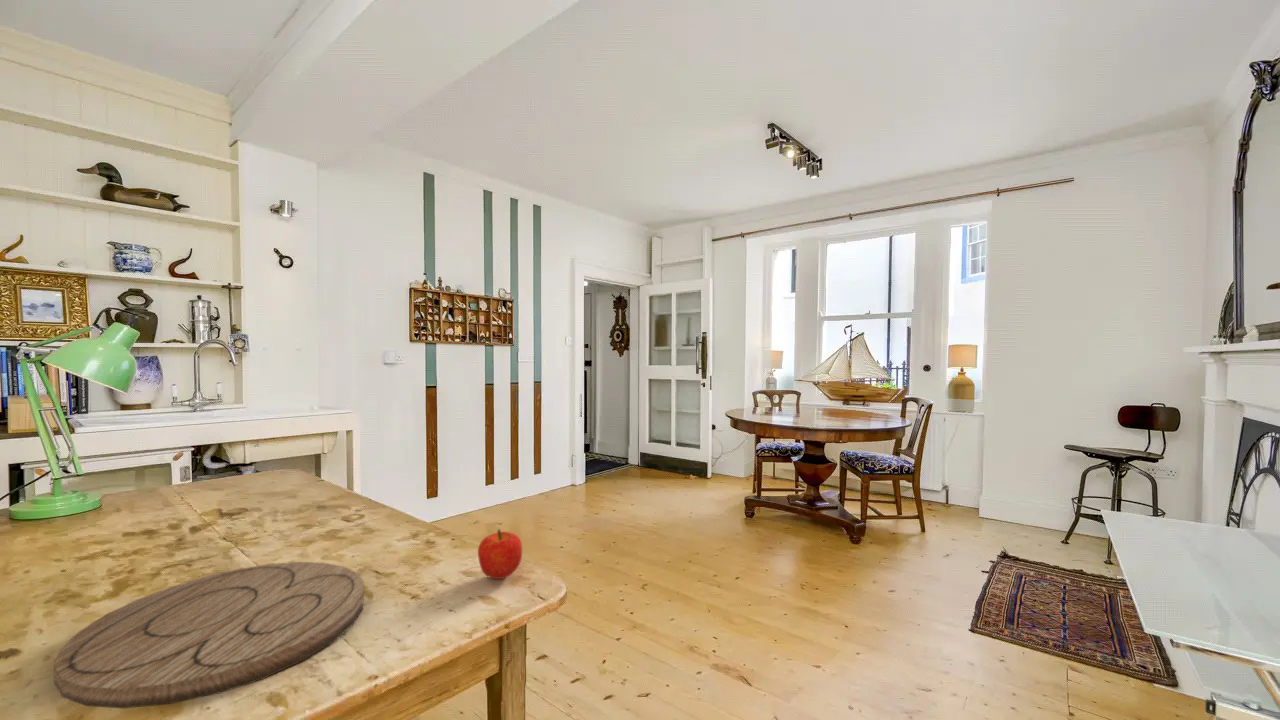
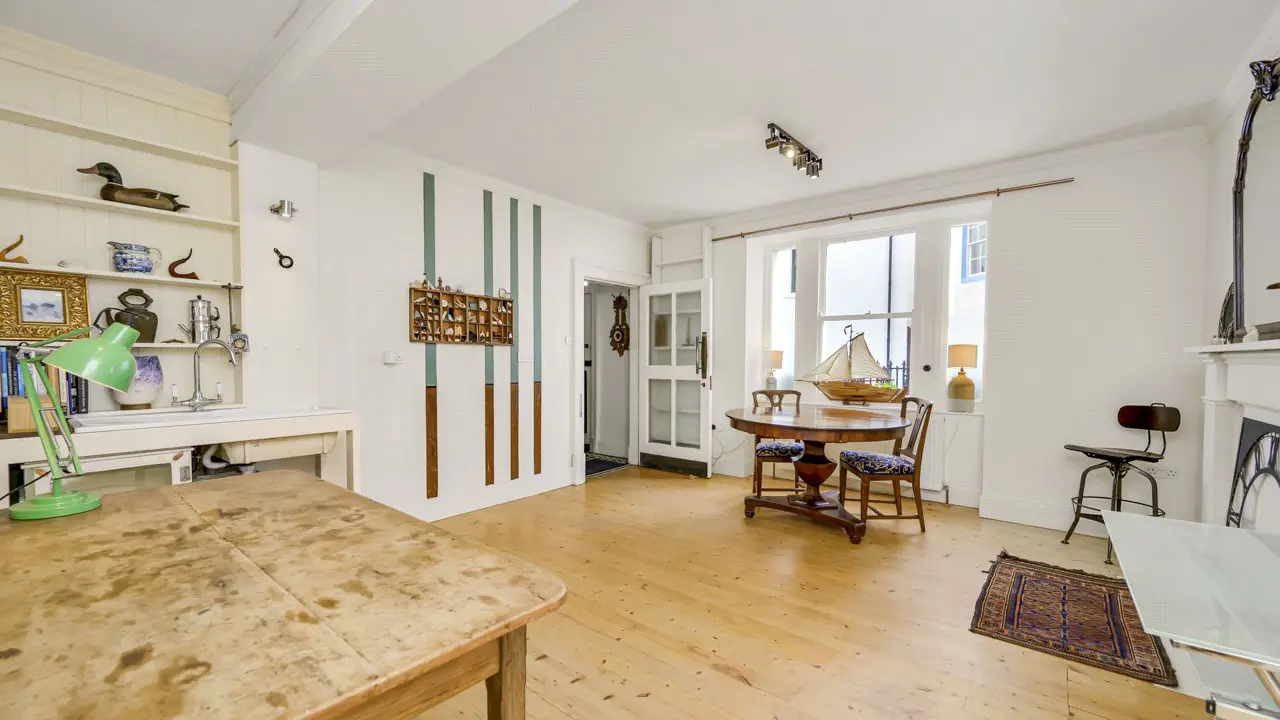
- fruit [477,528,523,580]
- cutting board [53,561,365,709]
